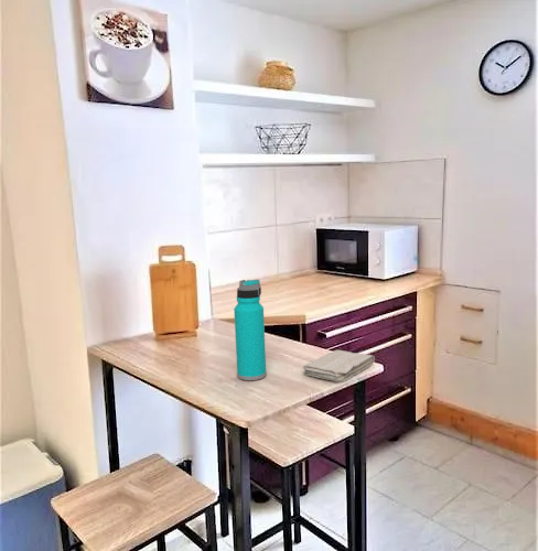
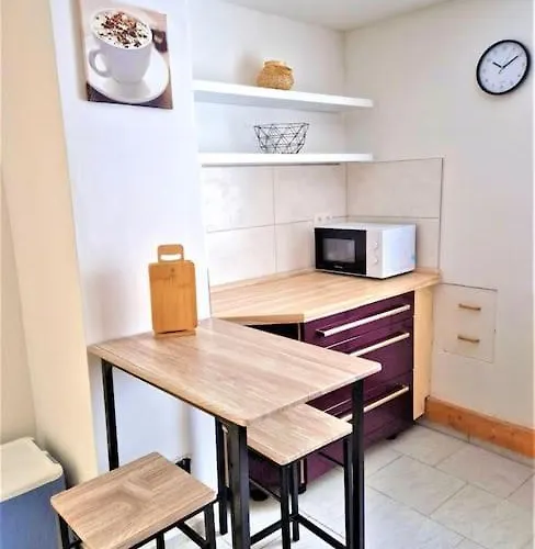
- water bottle [233,279,267,381]
- washcloth [302,349,376,382]
